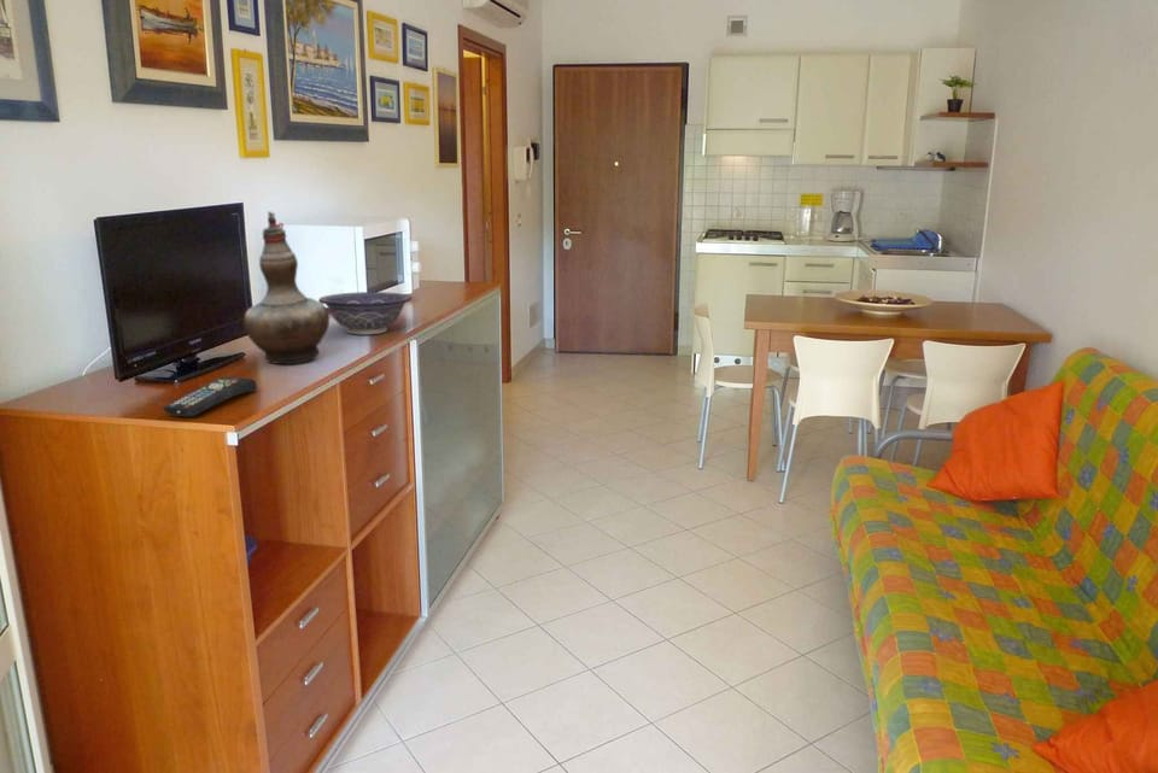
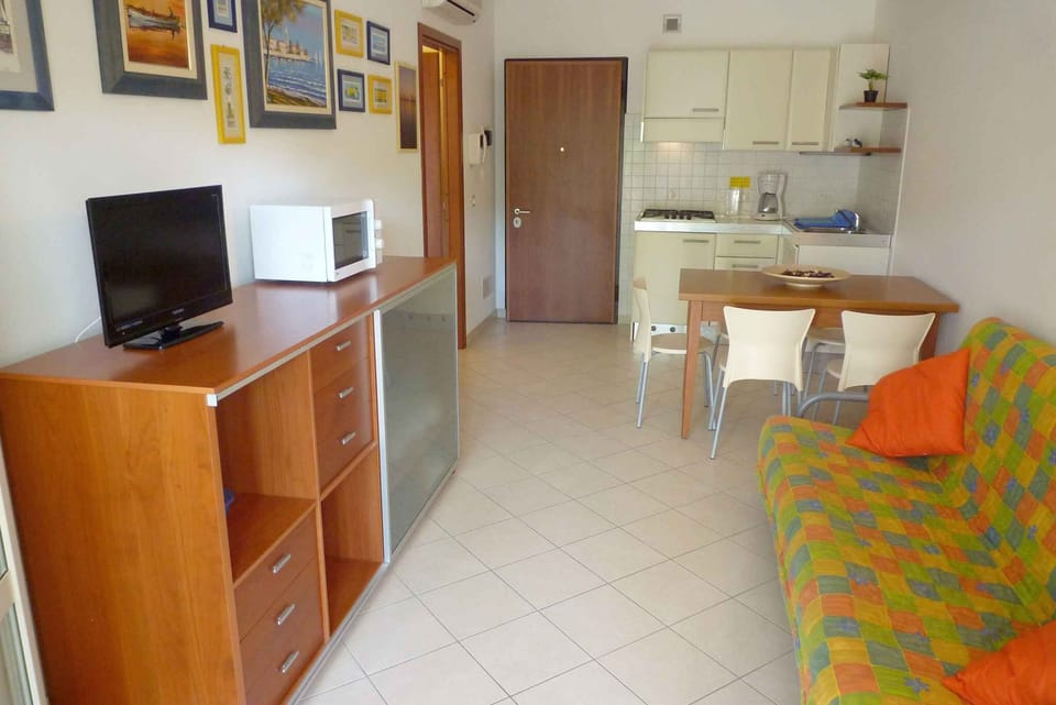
- decorative vase [242,210,331,365]
- remote control [162,376,258,417]
- decorative bowl [317,291,413,336]
